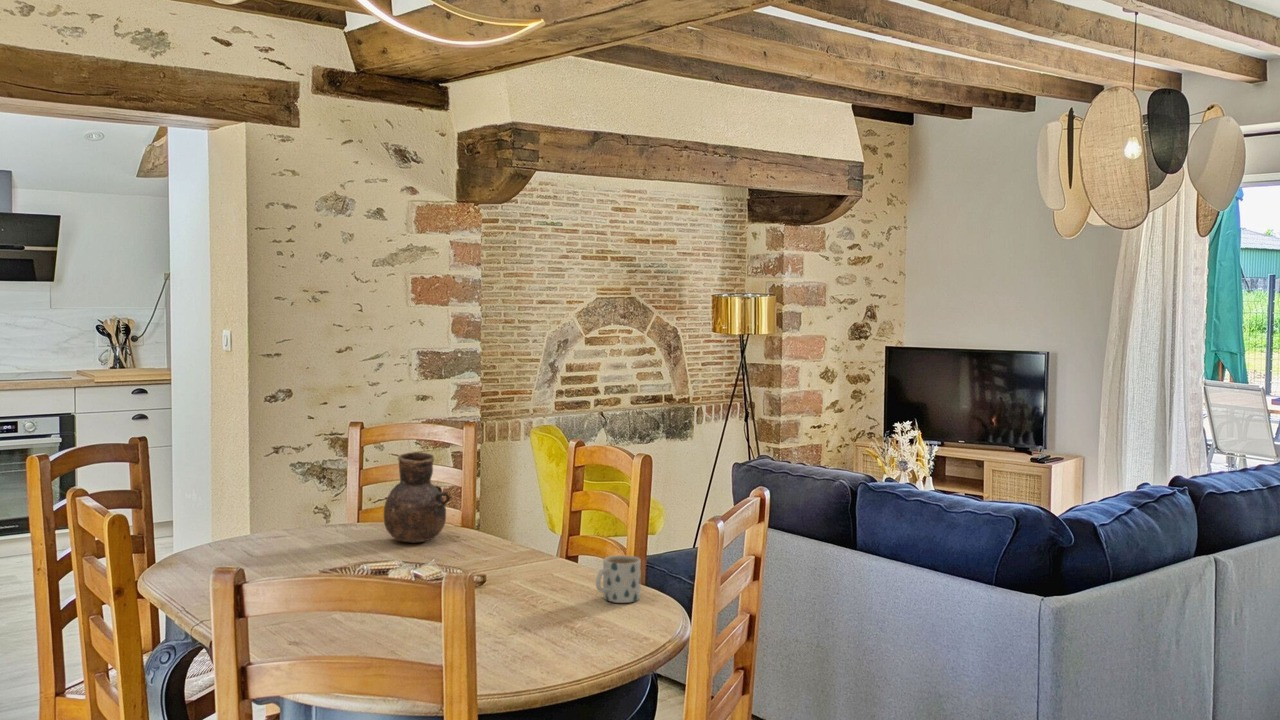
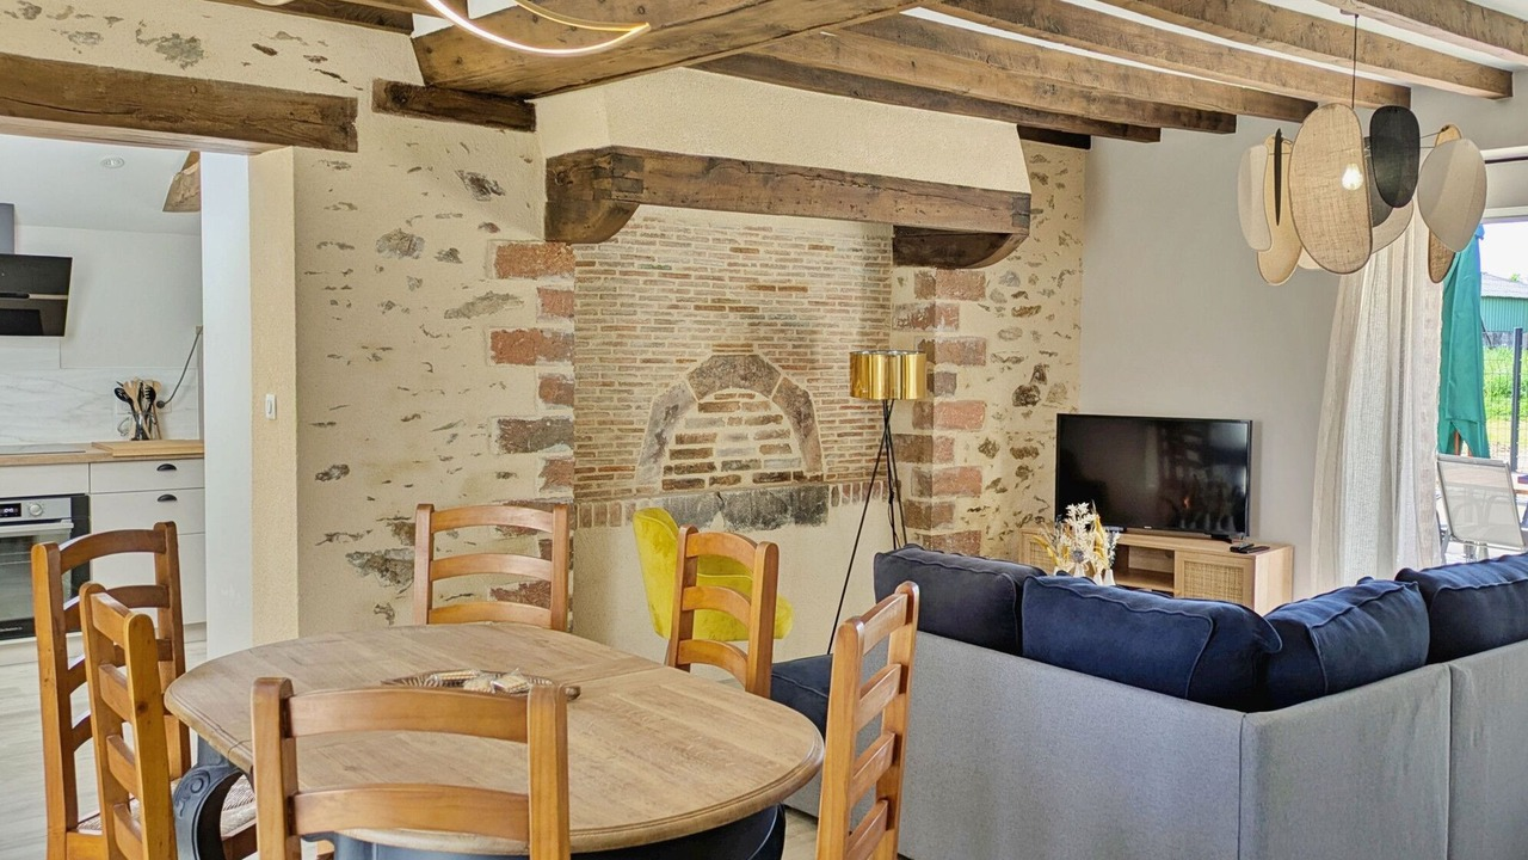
- vase [383,451,452,544]
- mug [595,554,642,604]
